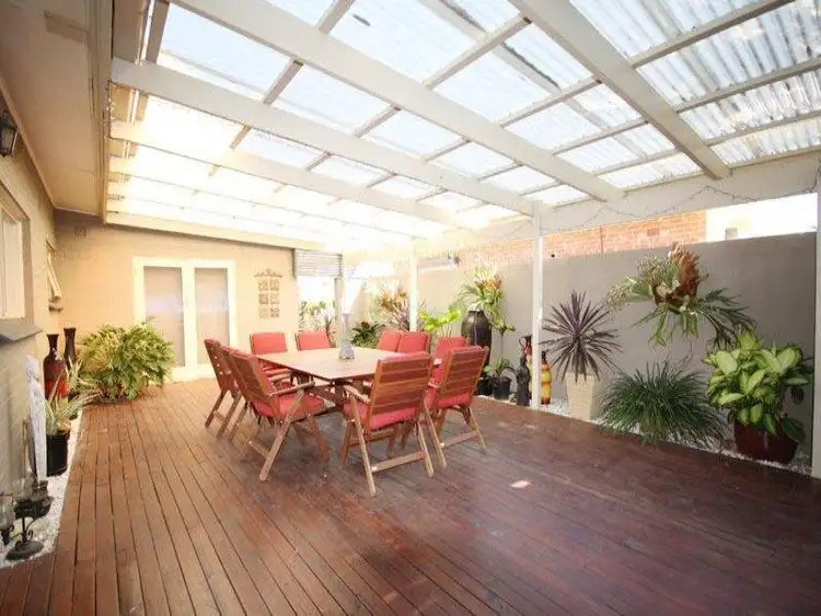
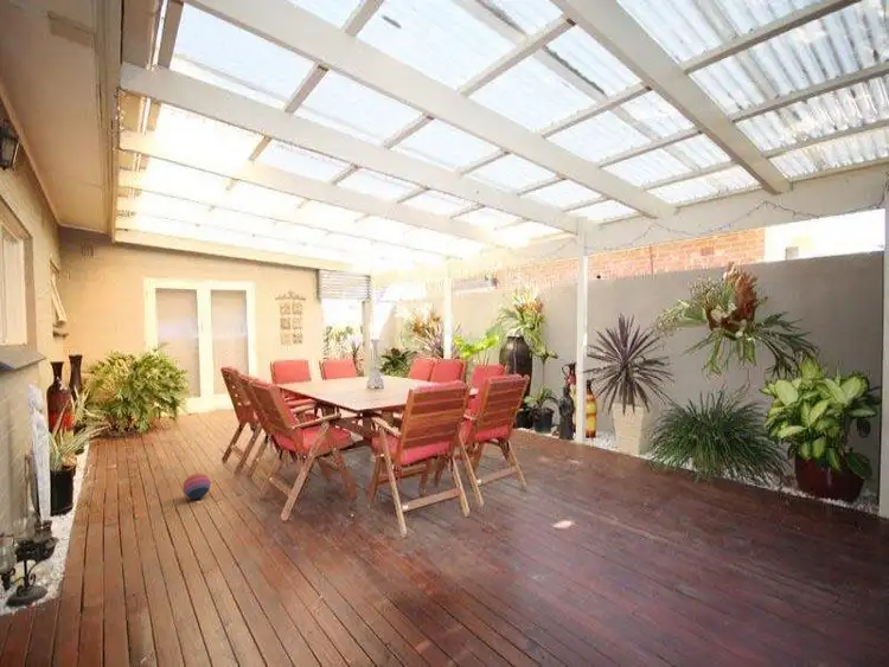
+ ball [181,472,212,500]
